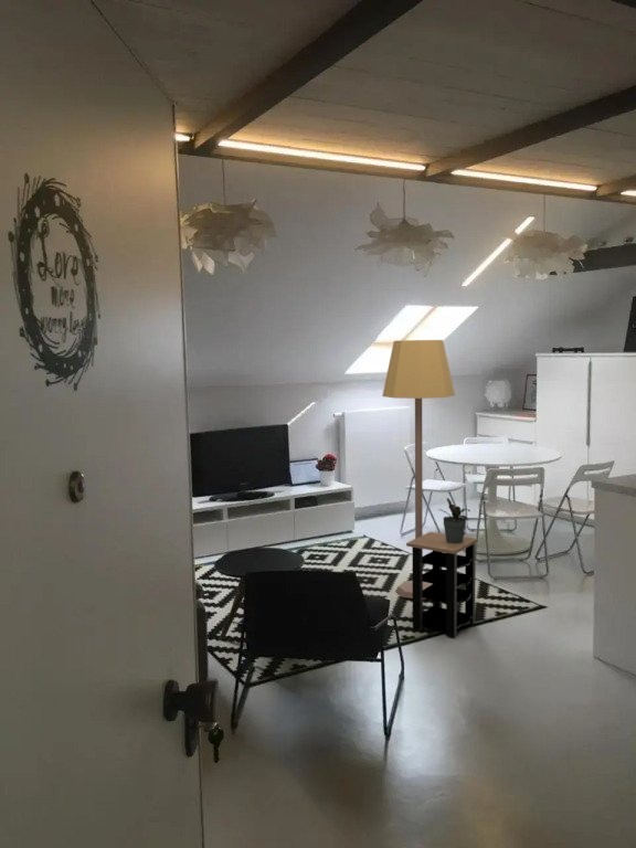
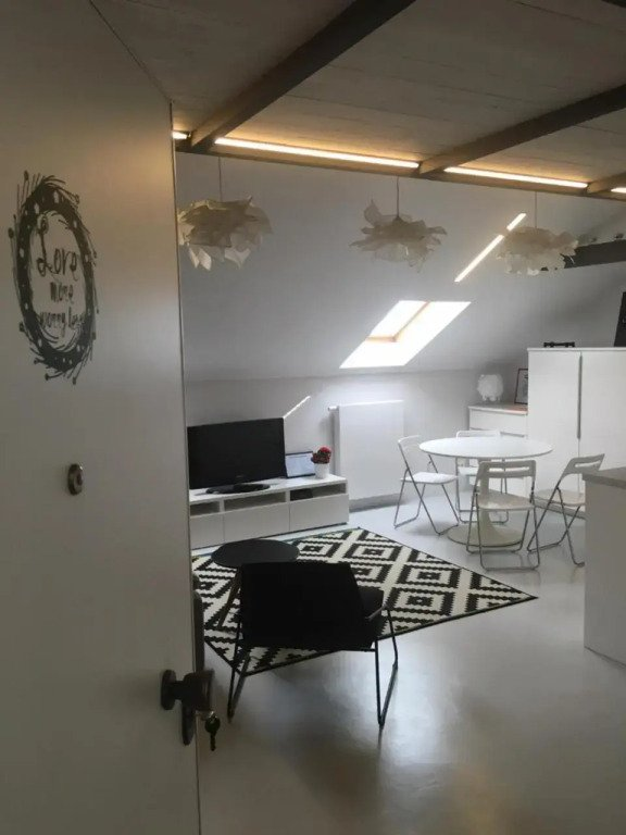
- side table [405,531,478,639]
- potted plant [437,497,471,543]
- lamp [381,339,456,601]
